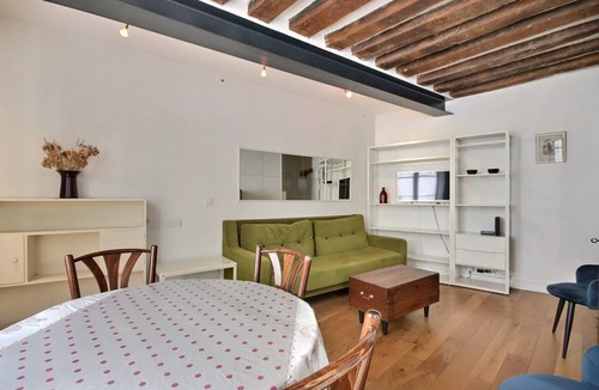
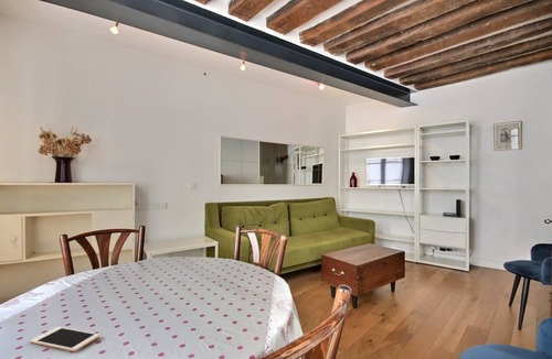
+ cell phone [30,326,100,352]
